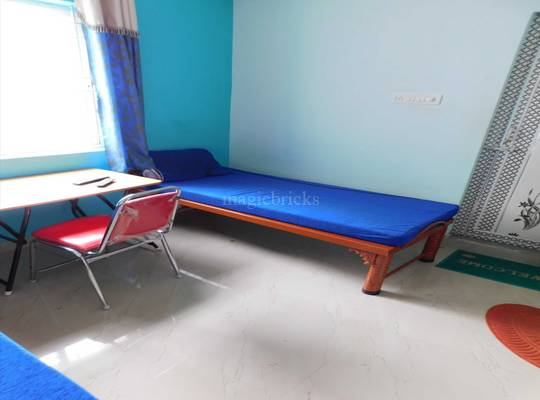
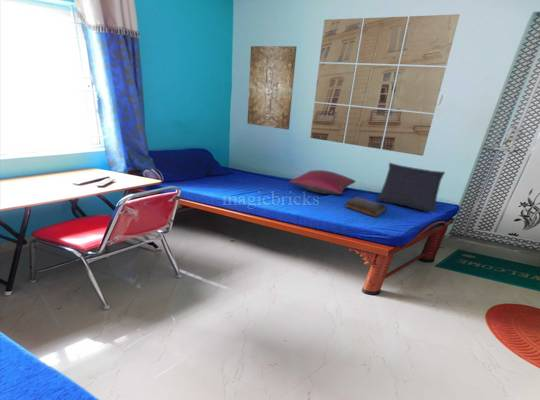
+ wall art [247,45,298,130]
+ wall art [309,13,460,157]
+ pillow [289,169,357,195]
+ cushion [375,162,446,213]
+ book [344,196,388,219]
